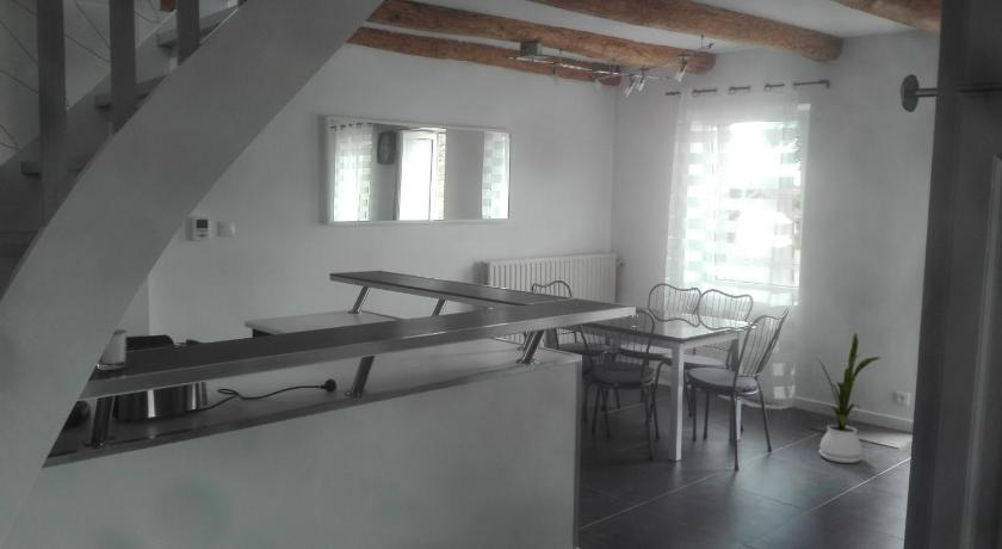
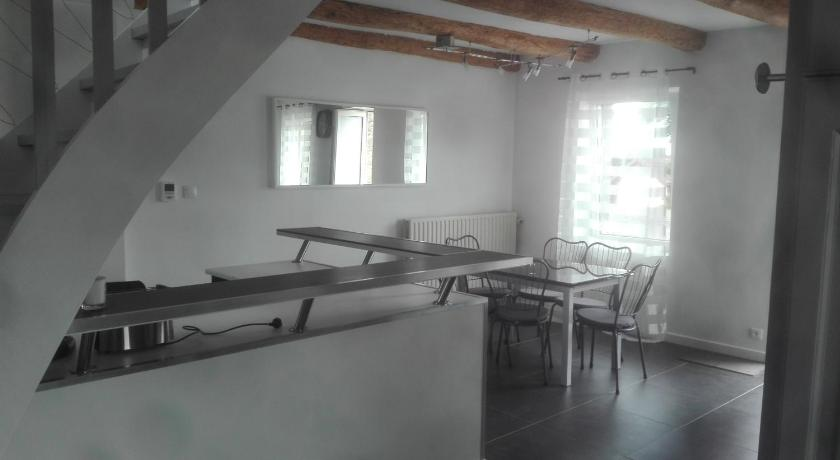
- house plant [815,332,882,464]
